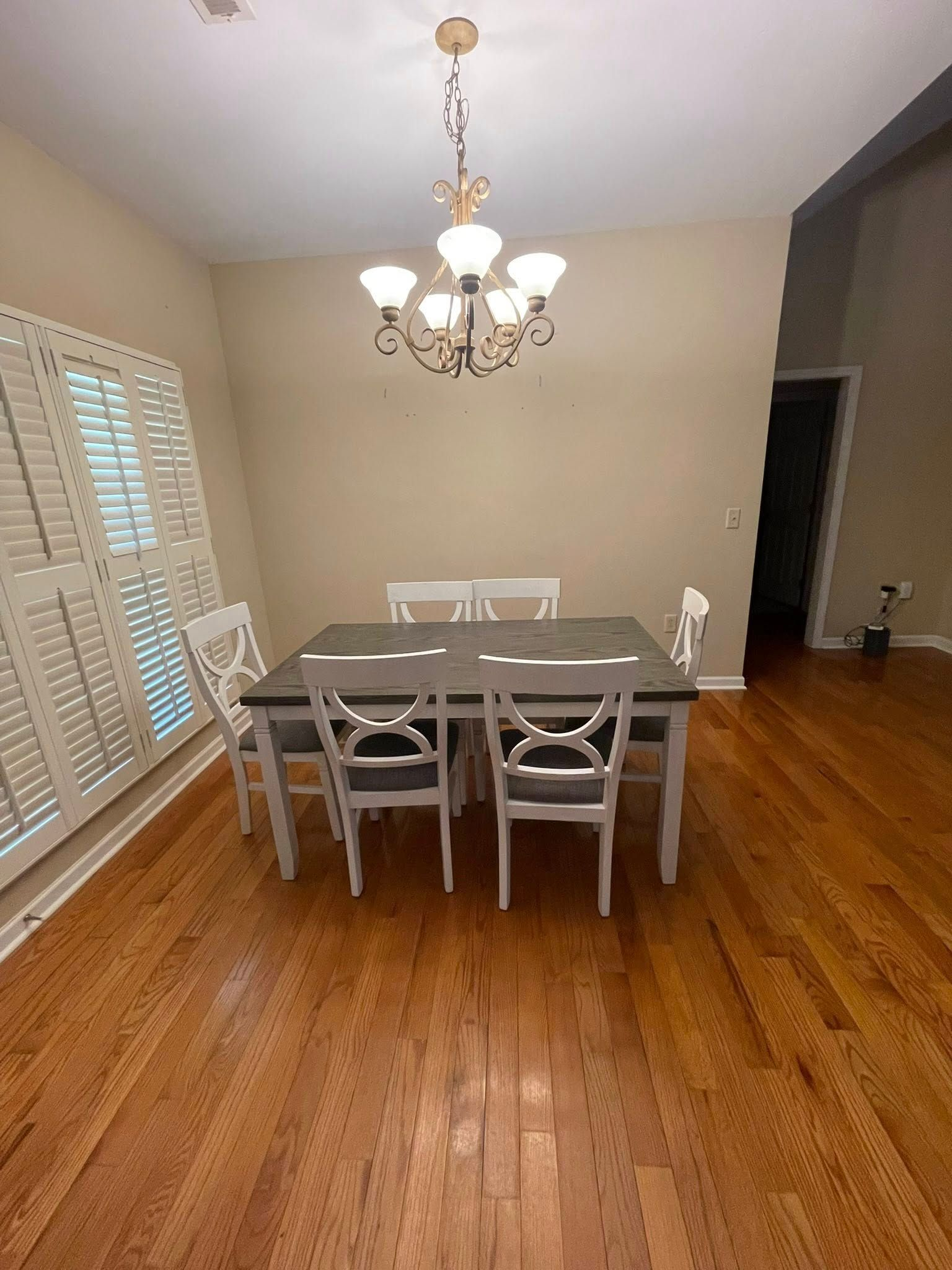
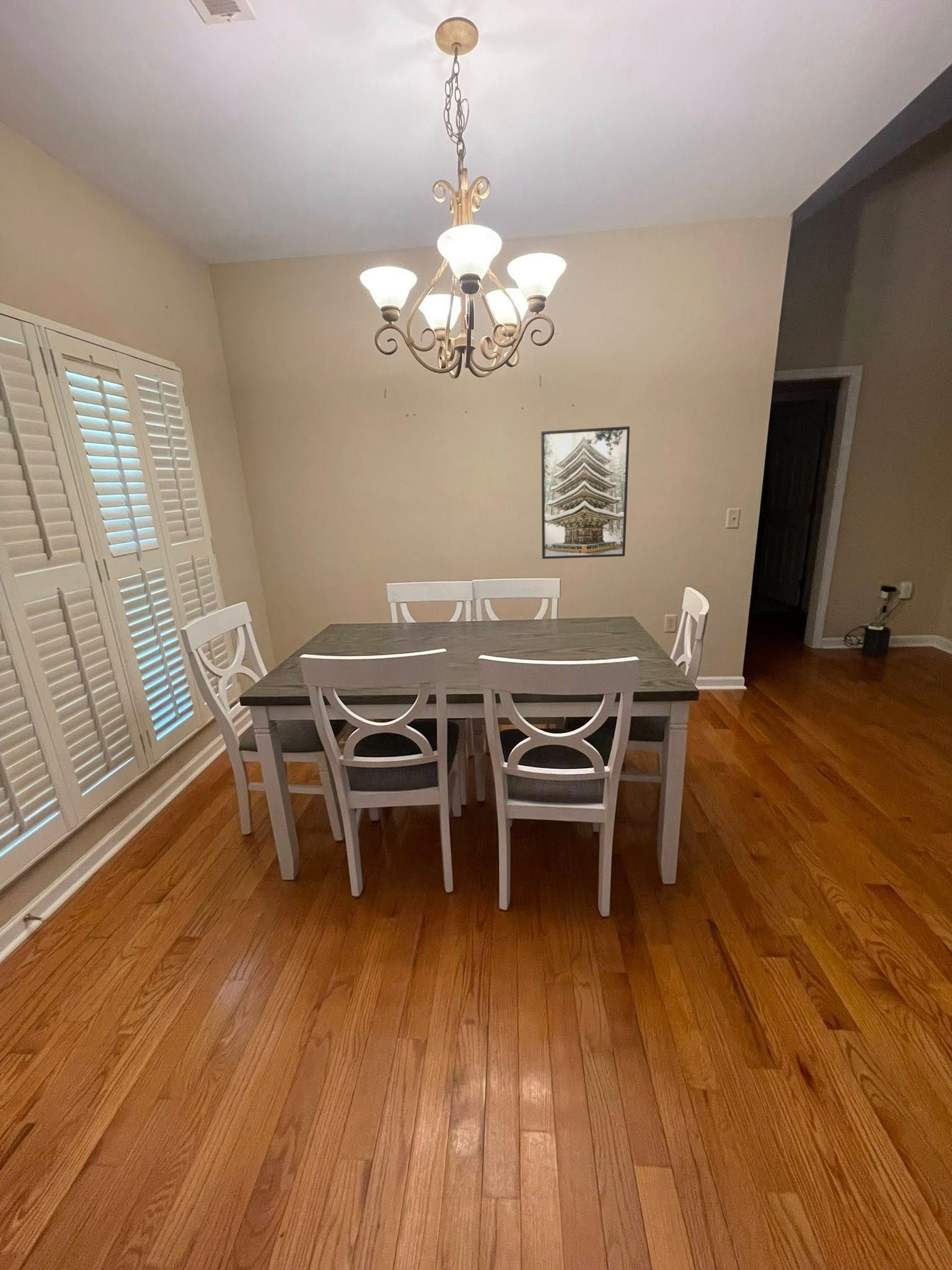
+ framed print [540,426,630,559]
